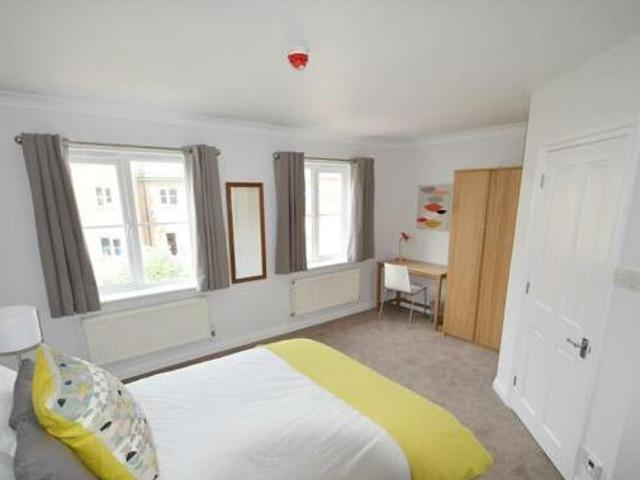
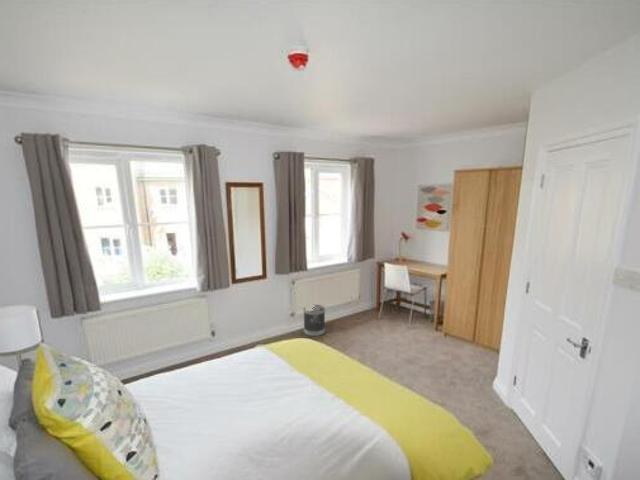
+ wastebasket [302,304,326,337]
